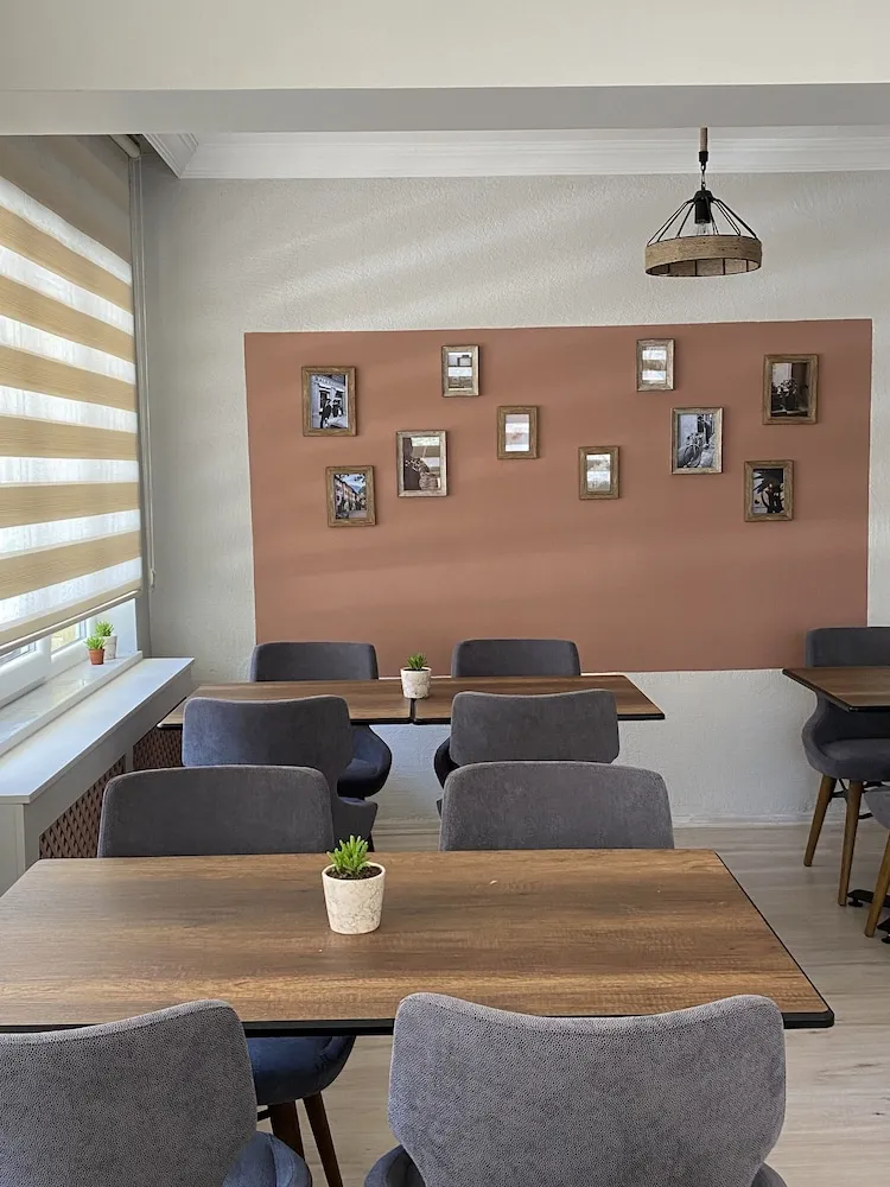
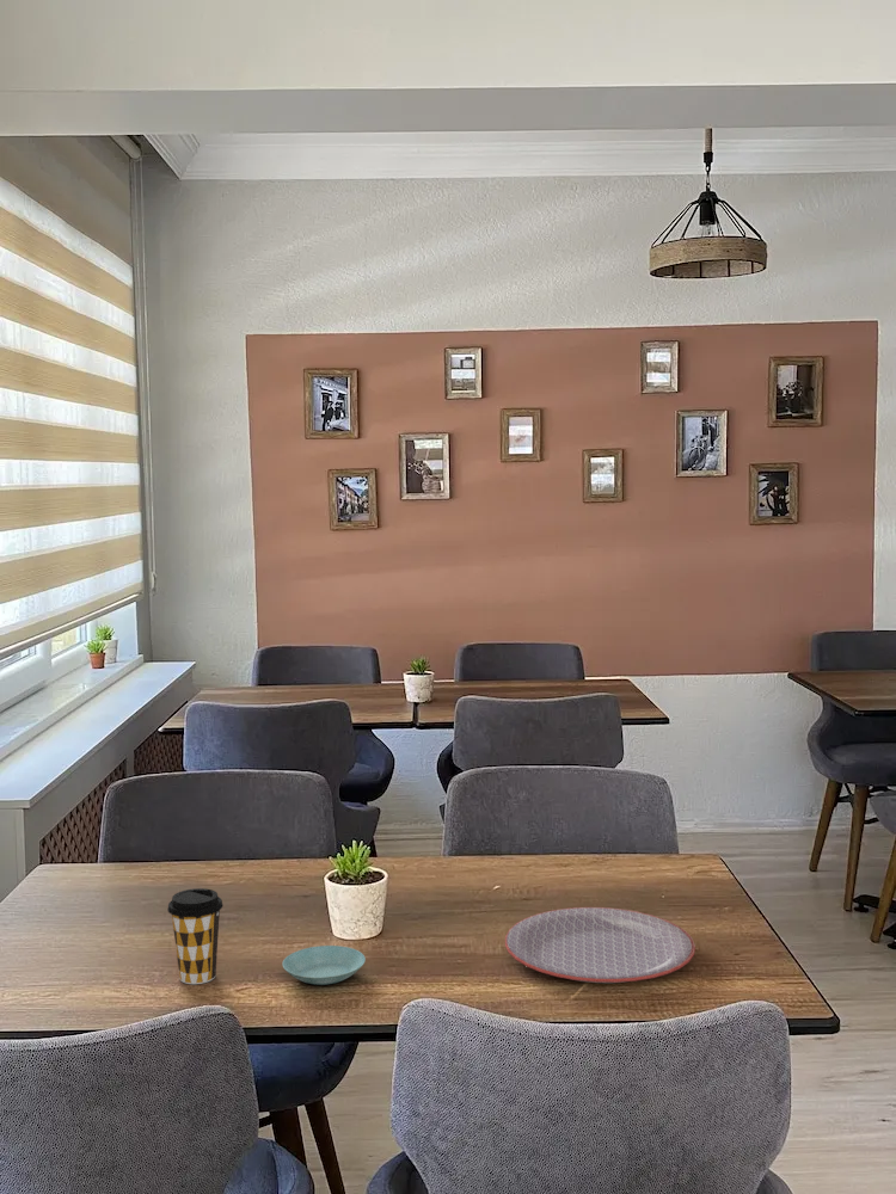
+ saucer [281,944,367,986]
+ coffee cup [166,887,223,985]
+ plate [504,906,696,984]
